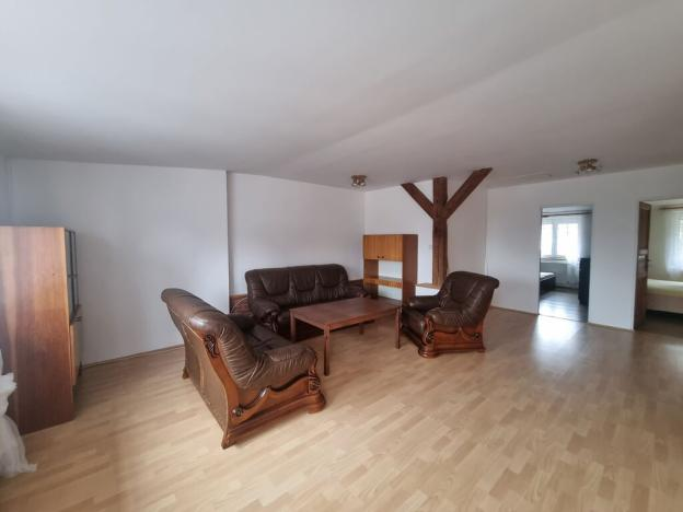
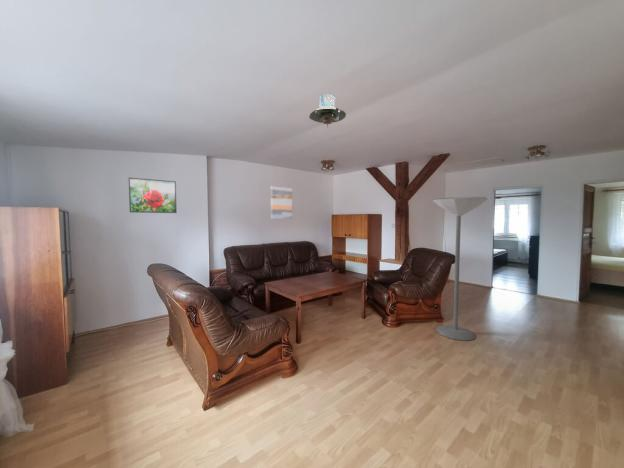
+ floor lamp [431,196,488,342]
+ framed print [127,177,178,214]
+ ceiling lamp [309,93,347,129]
+ wall art [270,186,293,220]
